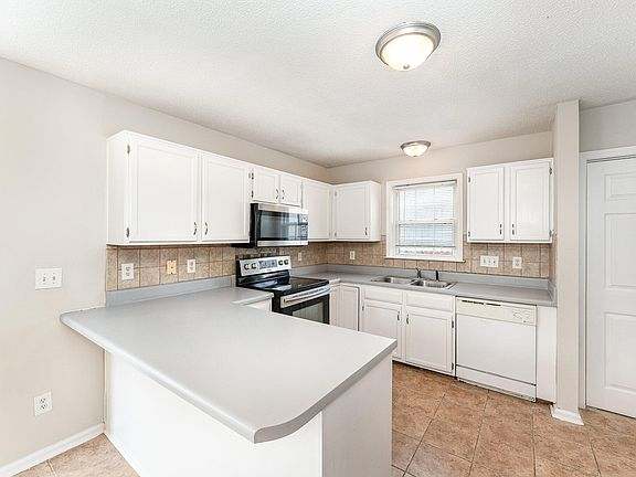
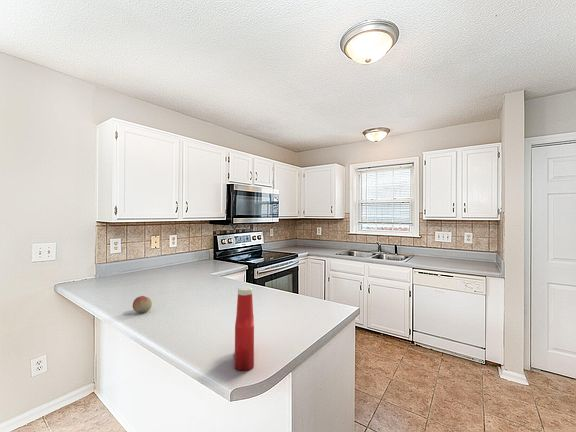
+ fruit [132,295,153,314]
+ soap bottle [234,286,255,371]
